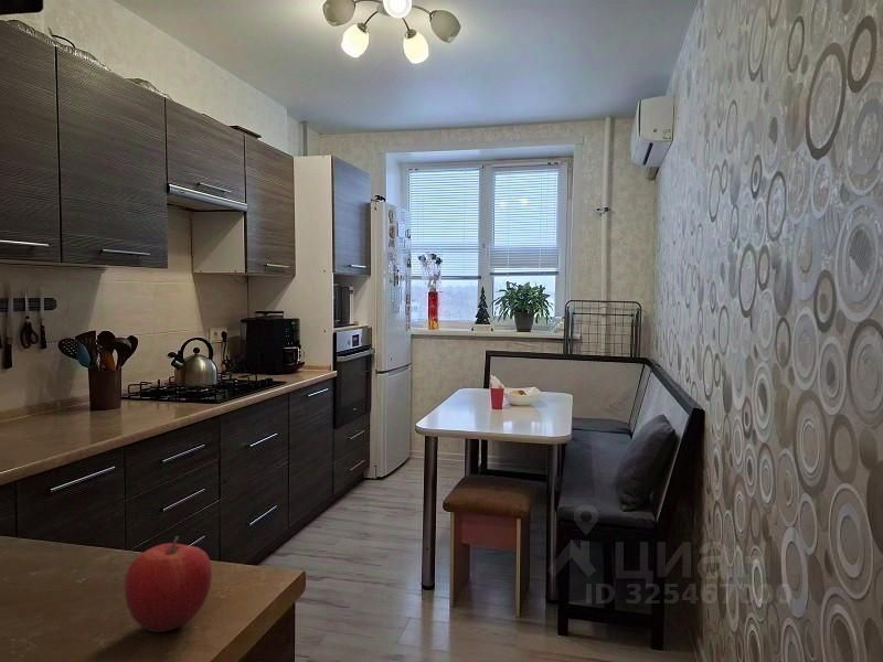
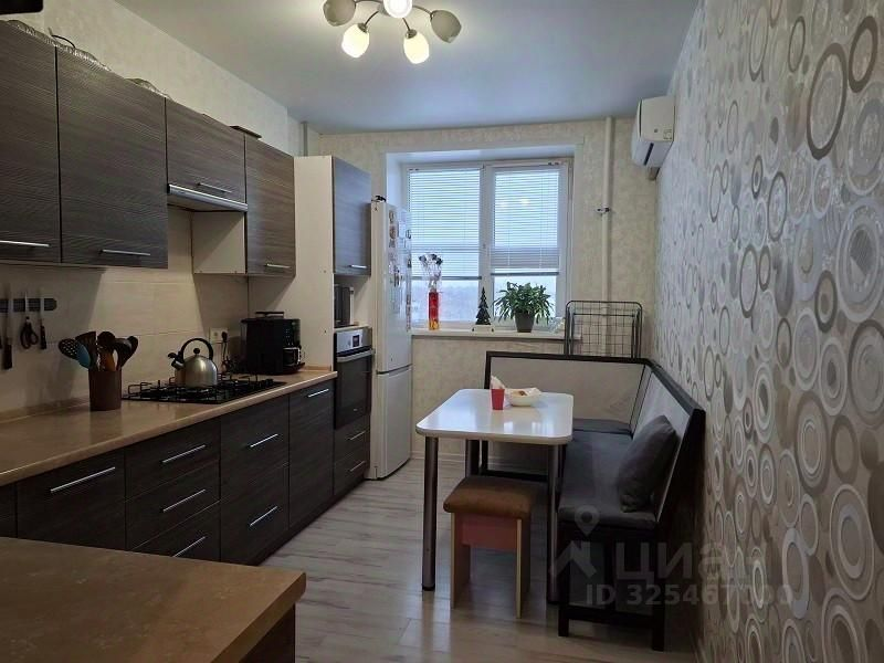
- fruit [124,535,213,633]
